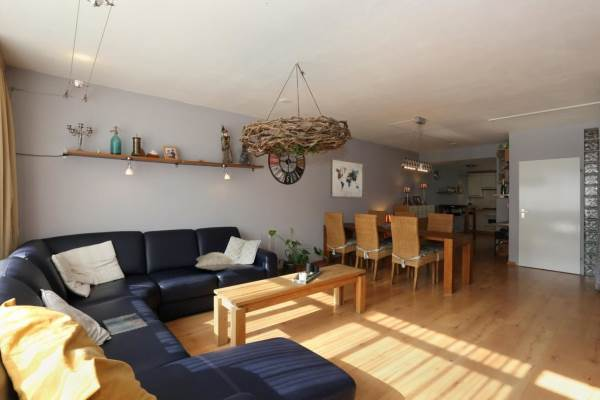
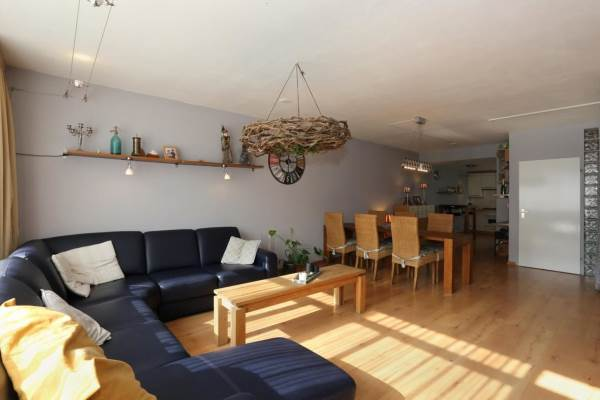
- wall art [330,157,365,199]
- cushion [194,251,238,272]
- magazine [102,312,148,336]
